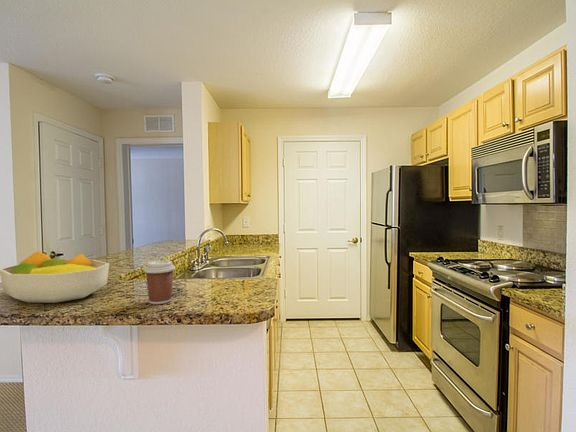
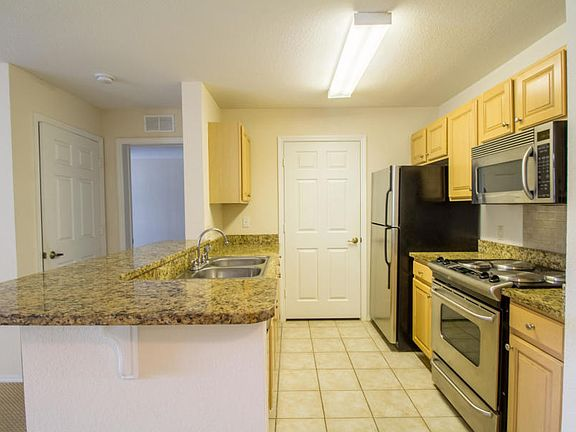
- coffee cup [143,260,176,305]
- fruit bowl [0,251,110,304]
